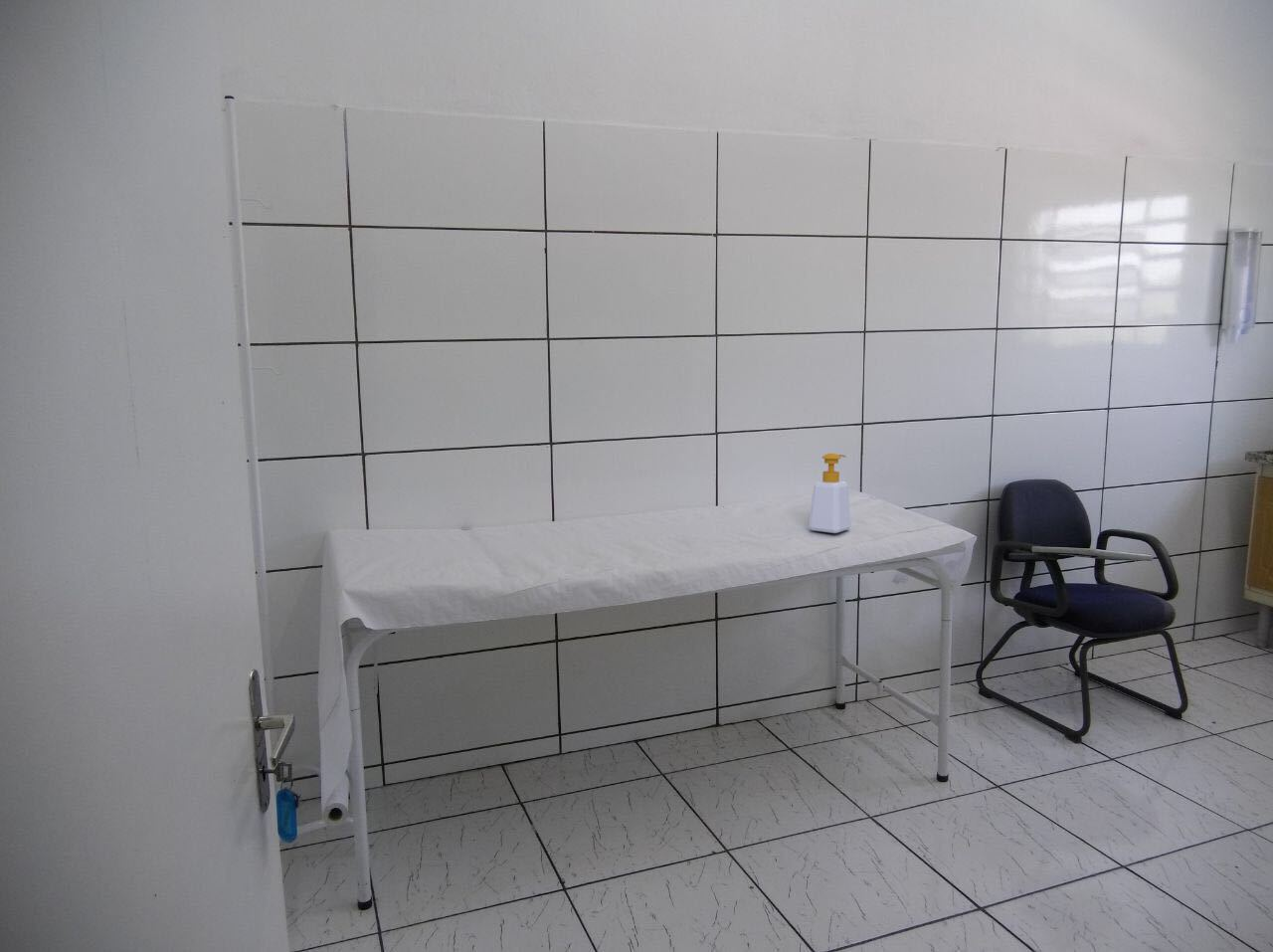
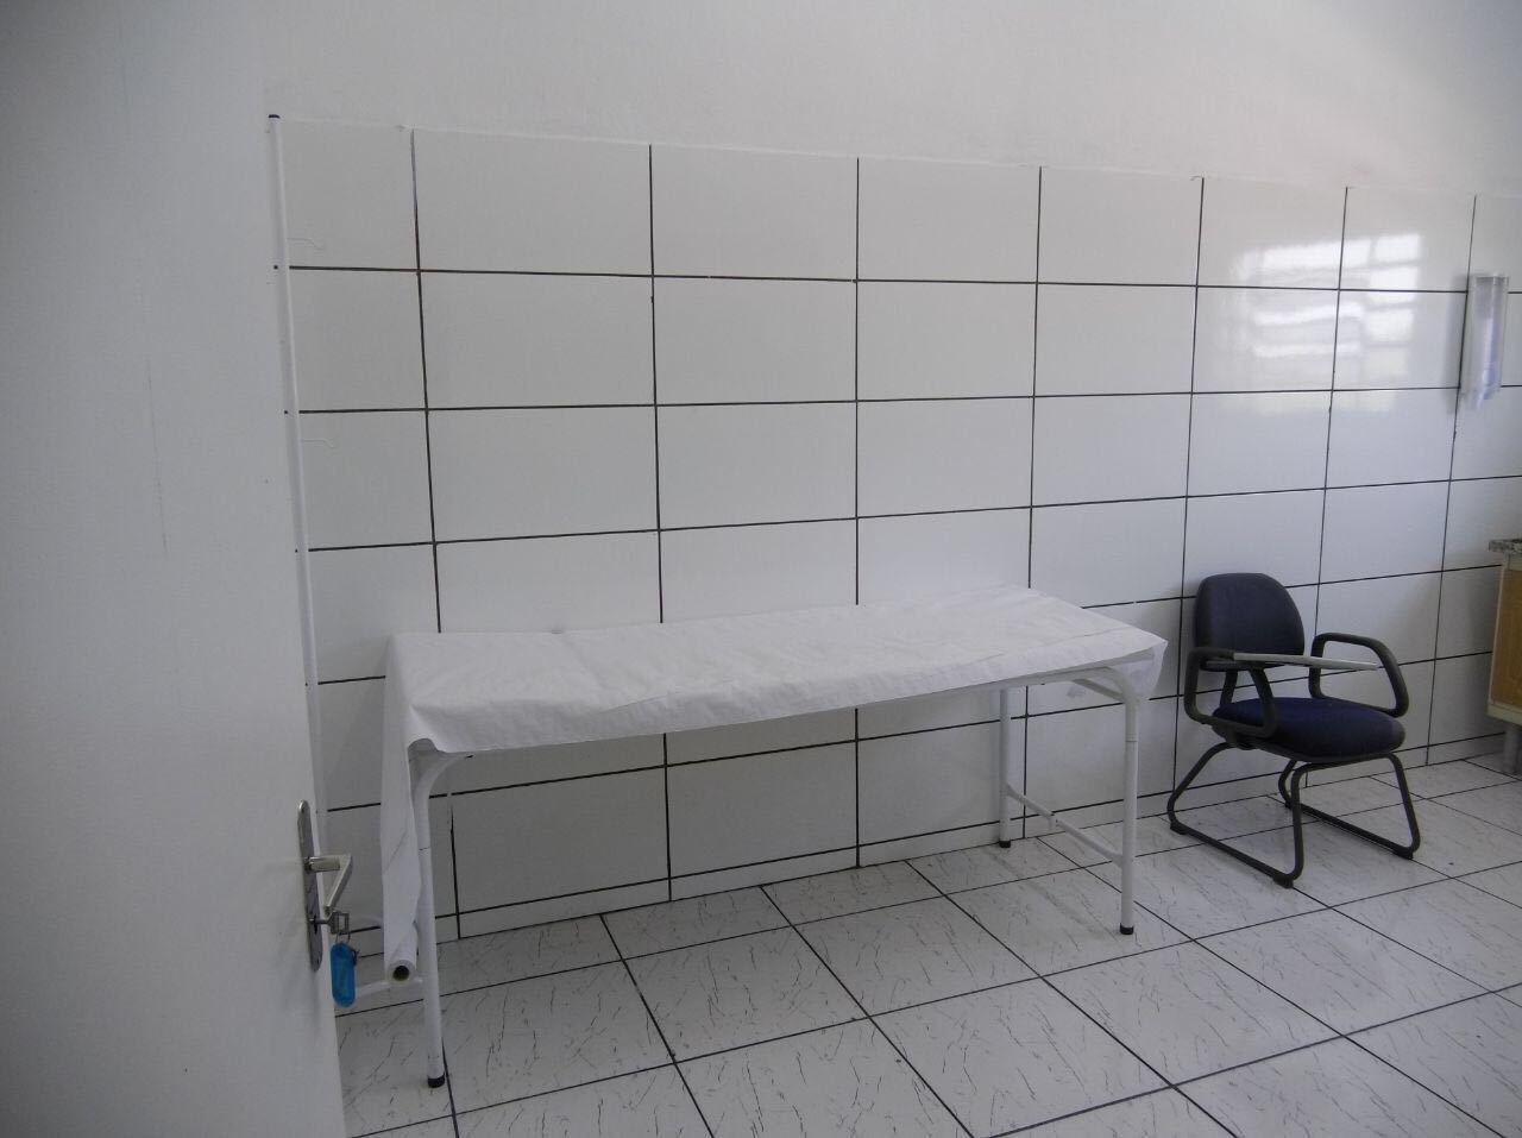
- soap bottle [808,453,851,534]
